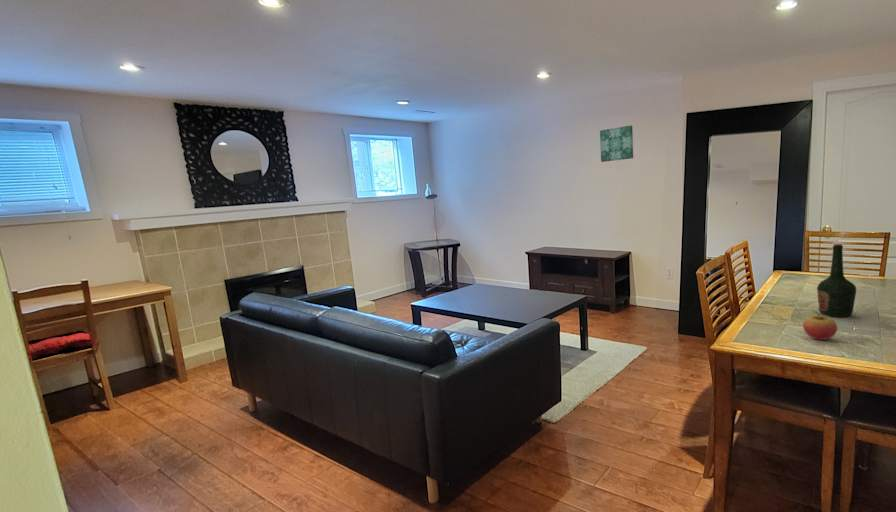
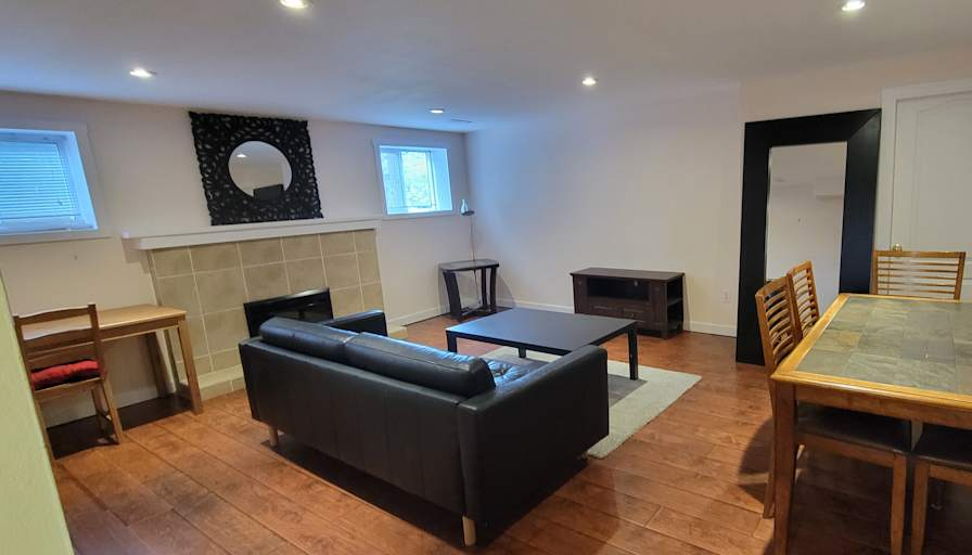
- fruit [802,308,838,341]
- bottle [816,243,857,318]
- wall art [599,125,634,163]
